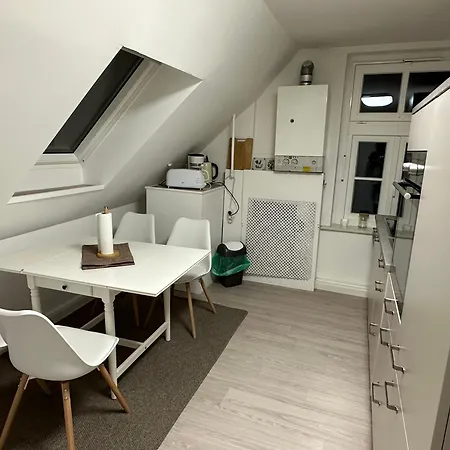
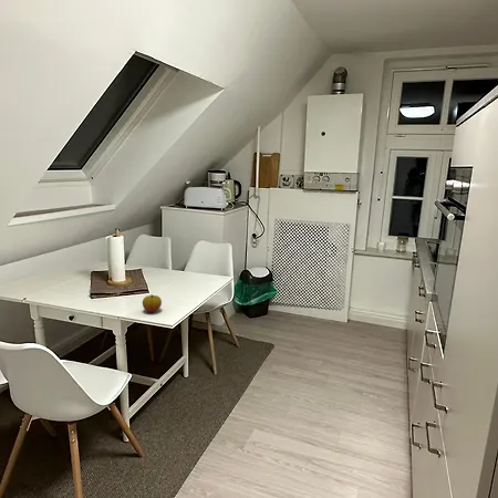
+ apple [142,293,163,313]
